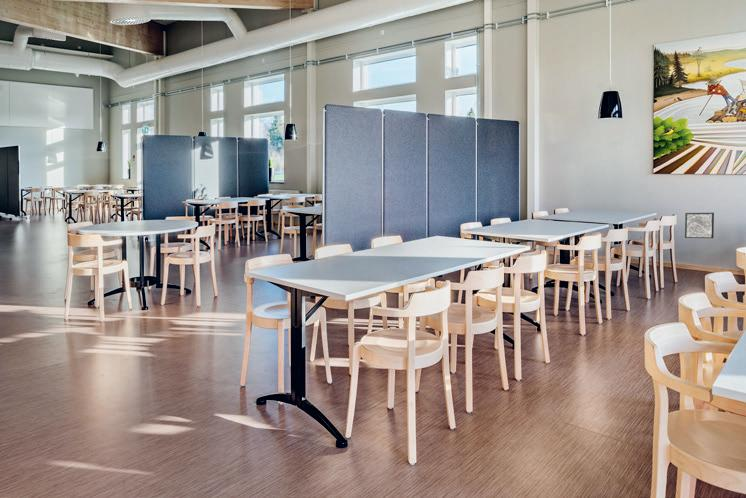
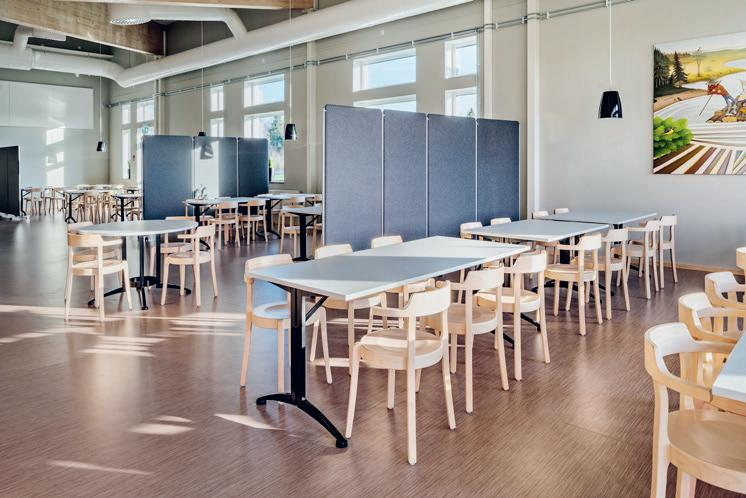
- wall art [684,212,715,239]
